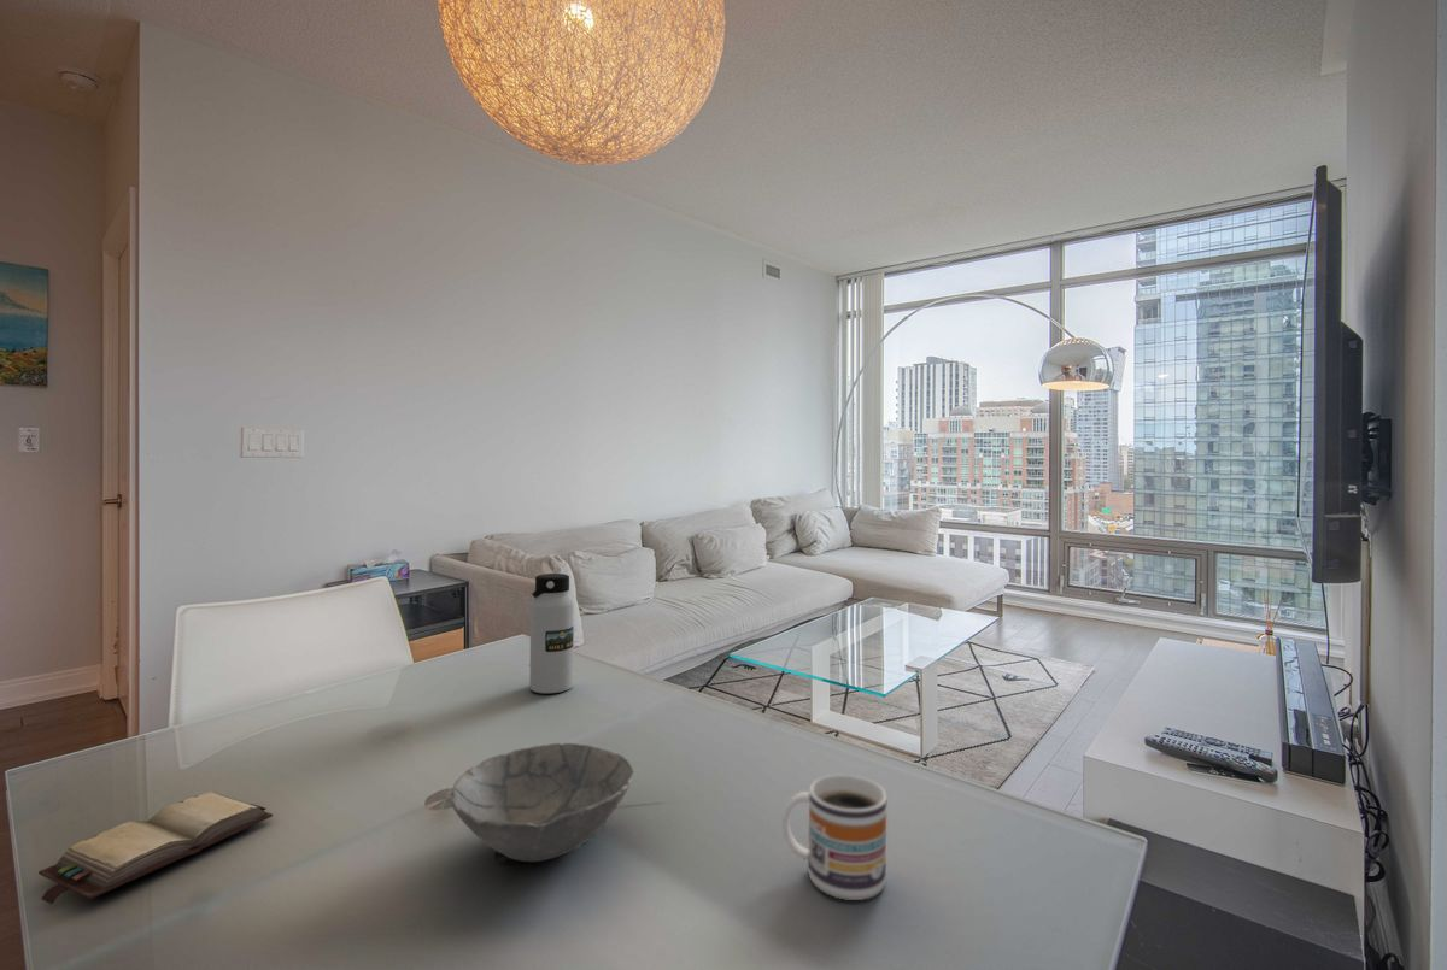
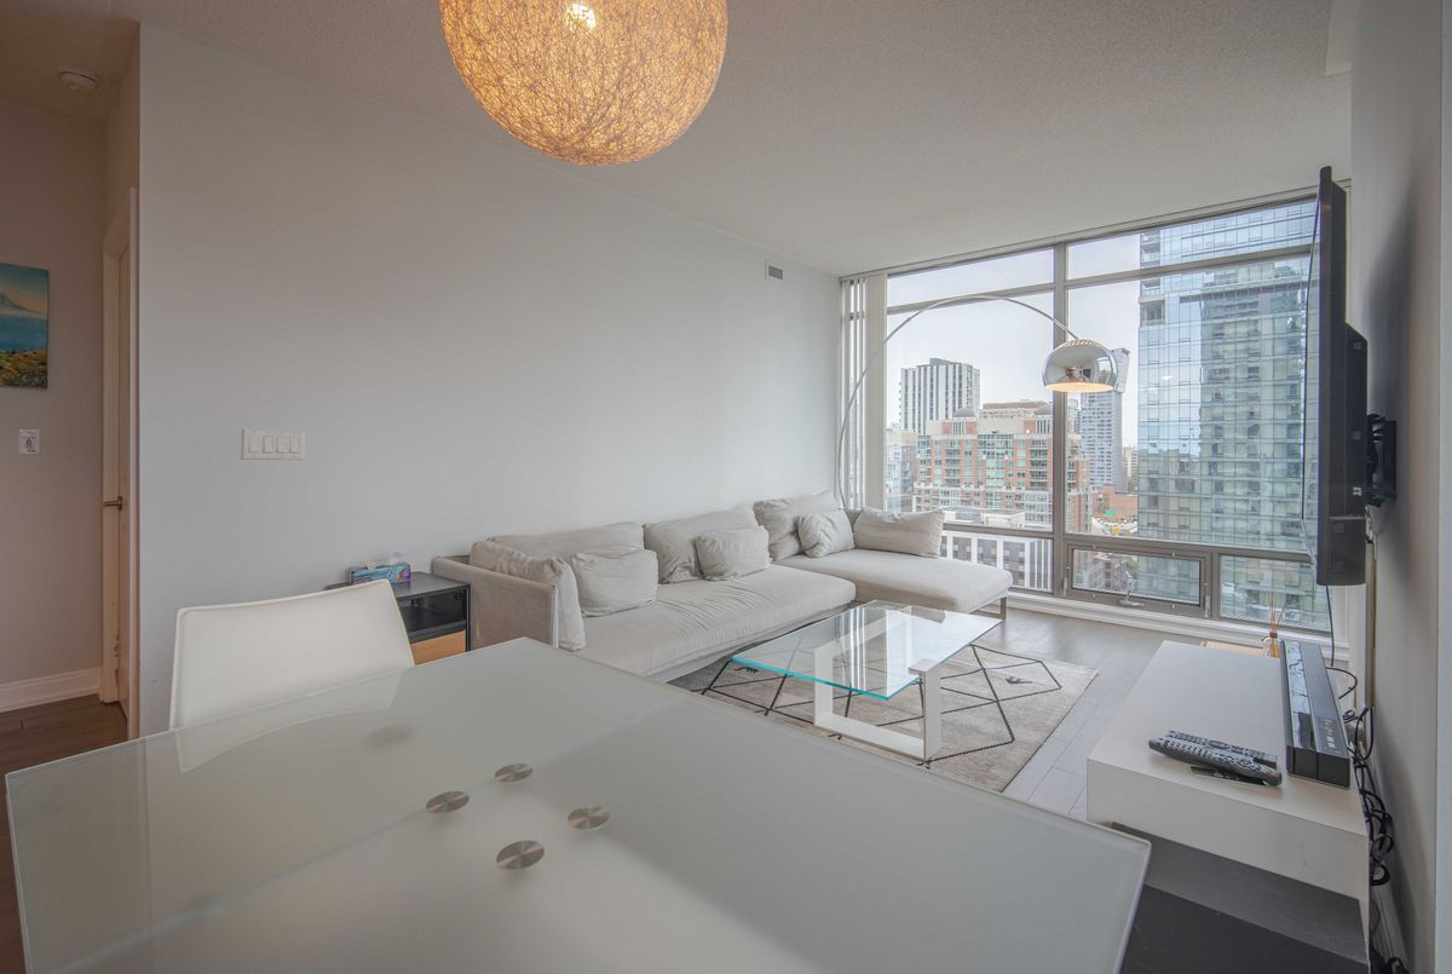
- bowl [449,742,634,863]
- hardback book [37,790,274,905]
- mug [781,774,887,901]
- water bottle [529,572,575,694]
